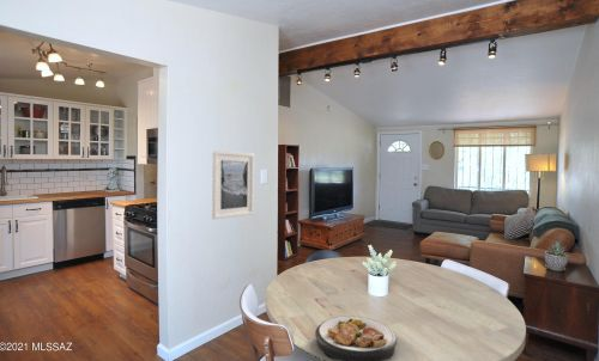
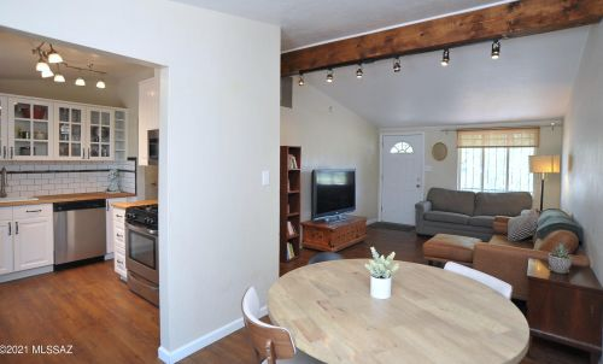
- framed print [211,149,255,220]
- plate [314,314,398,361]
